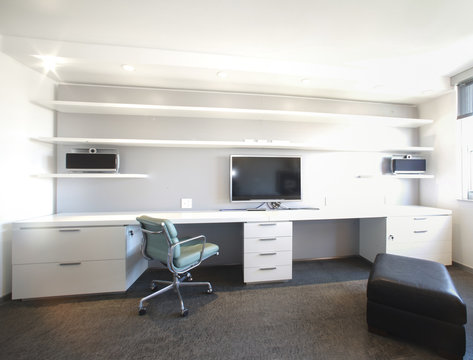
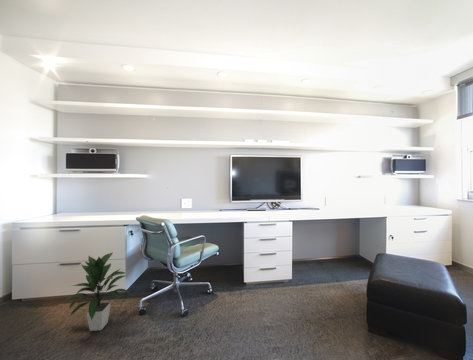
+ indoor plant [66,251,130,332]
